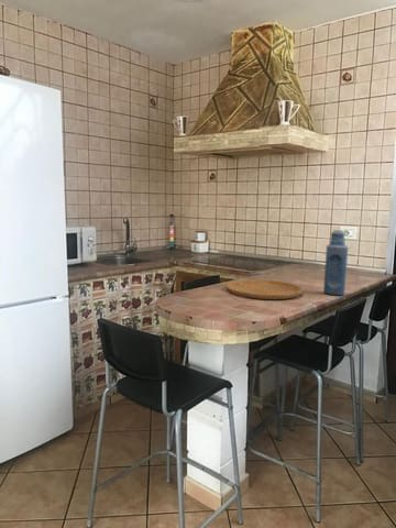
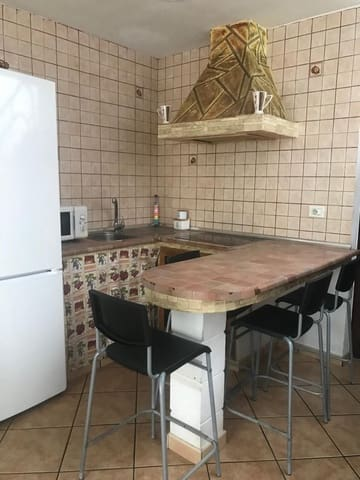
- cutting board [226,278,304,300]
- bottle [322,229,349,296]
